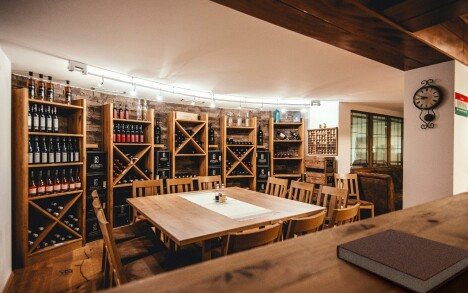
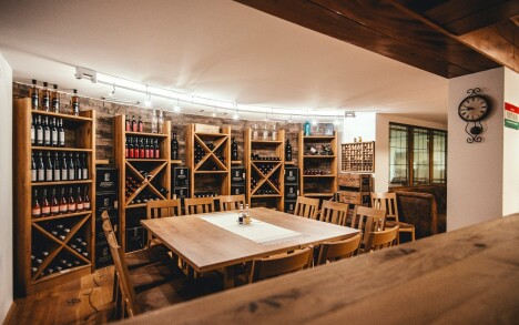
- notebook [335,228,468,293]
